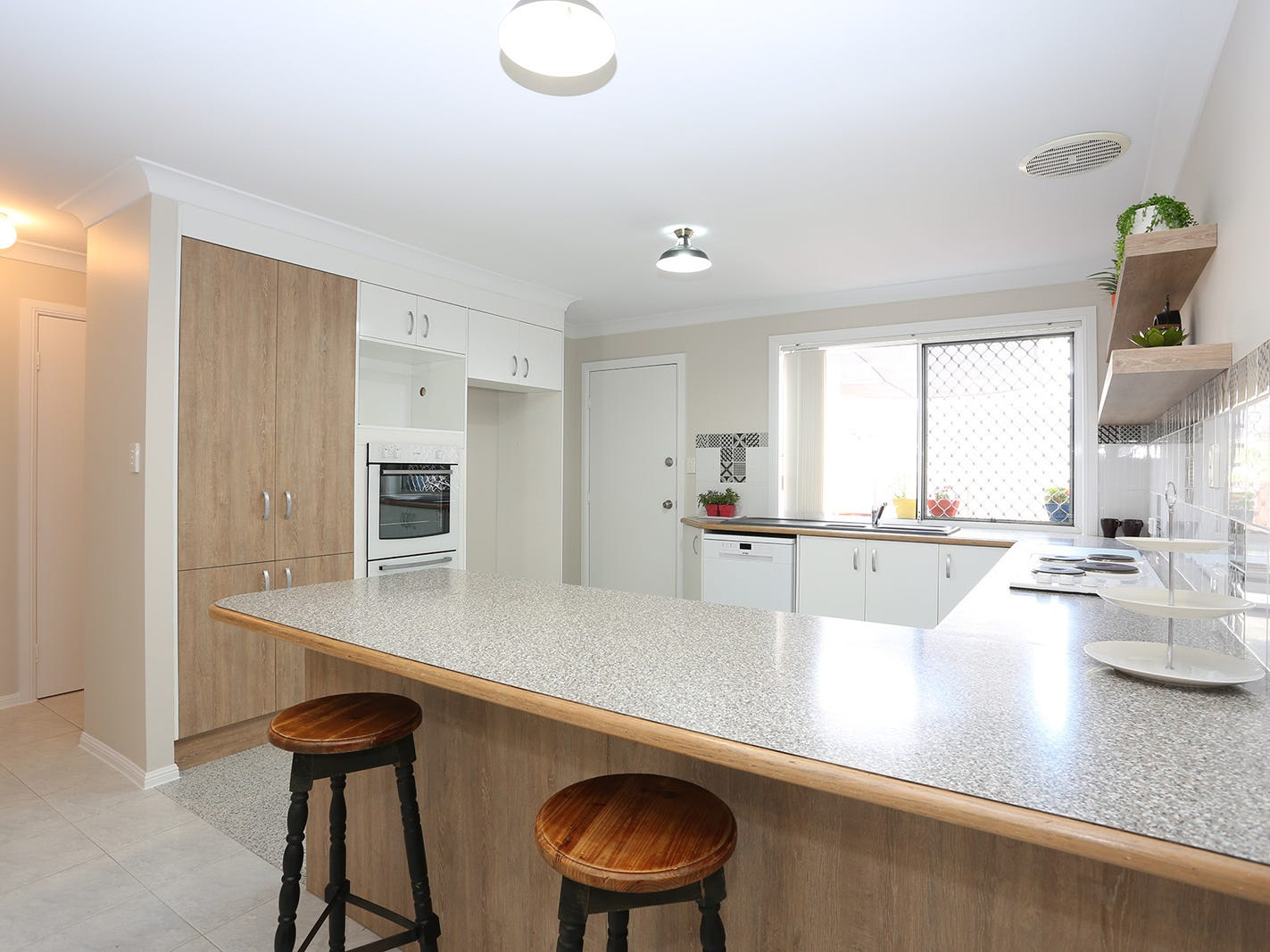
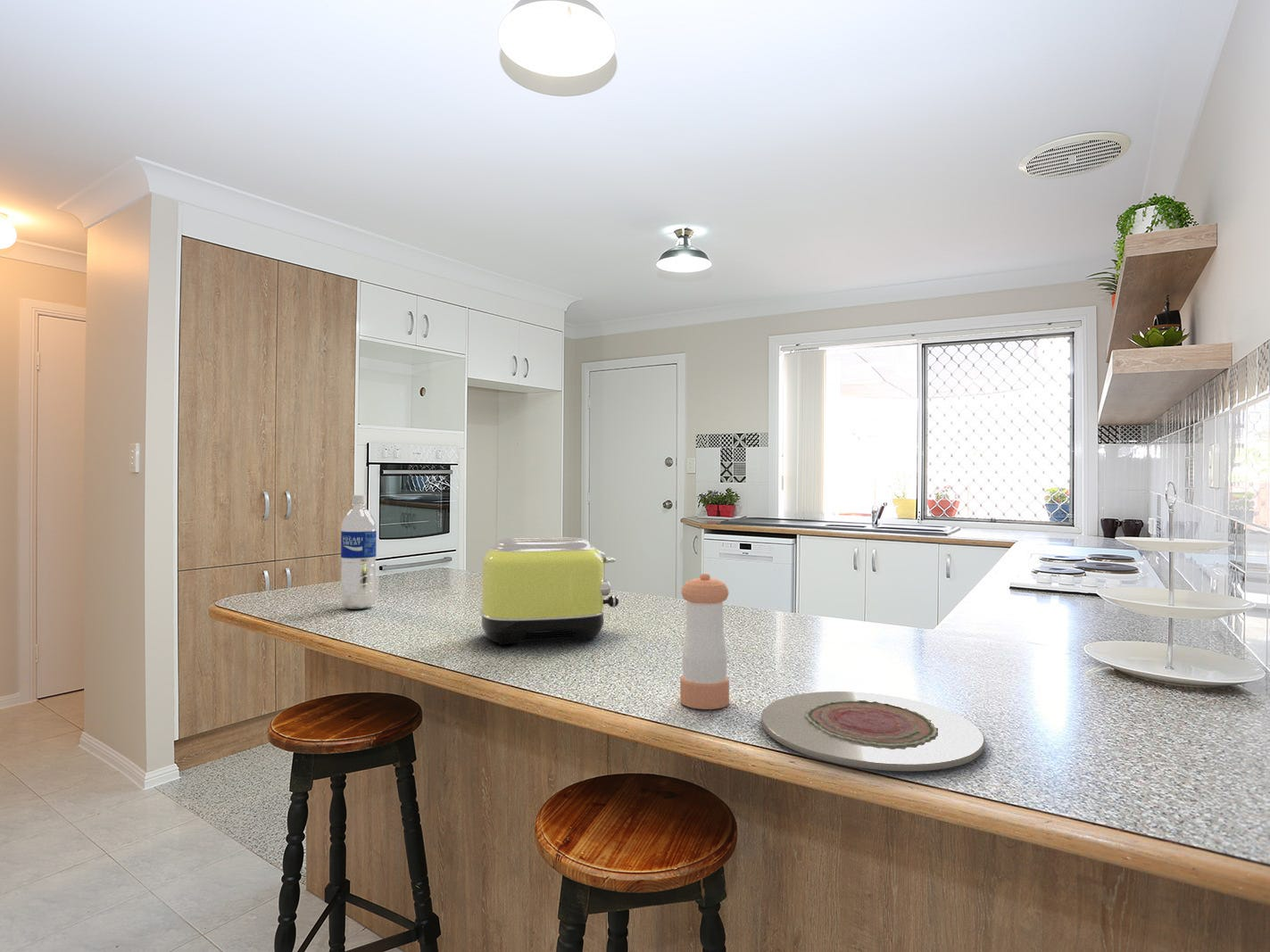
+ water bottle [340,494,378,610]
+ pepper shaker [679,573,730,710]
+ plate [760,691,985,772]
+ toaster [479,536,619,645]
